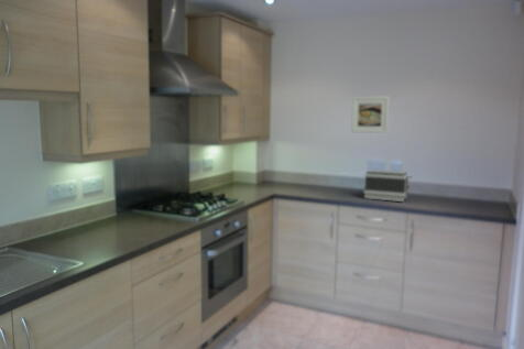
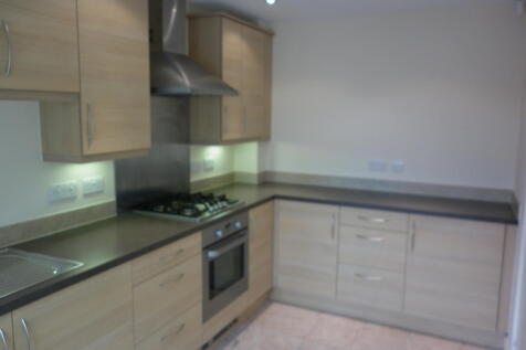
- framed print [350,95,391,134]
- toaster [363,168,414,203]
